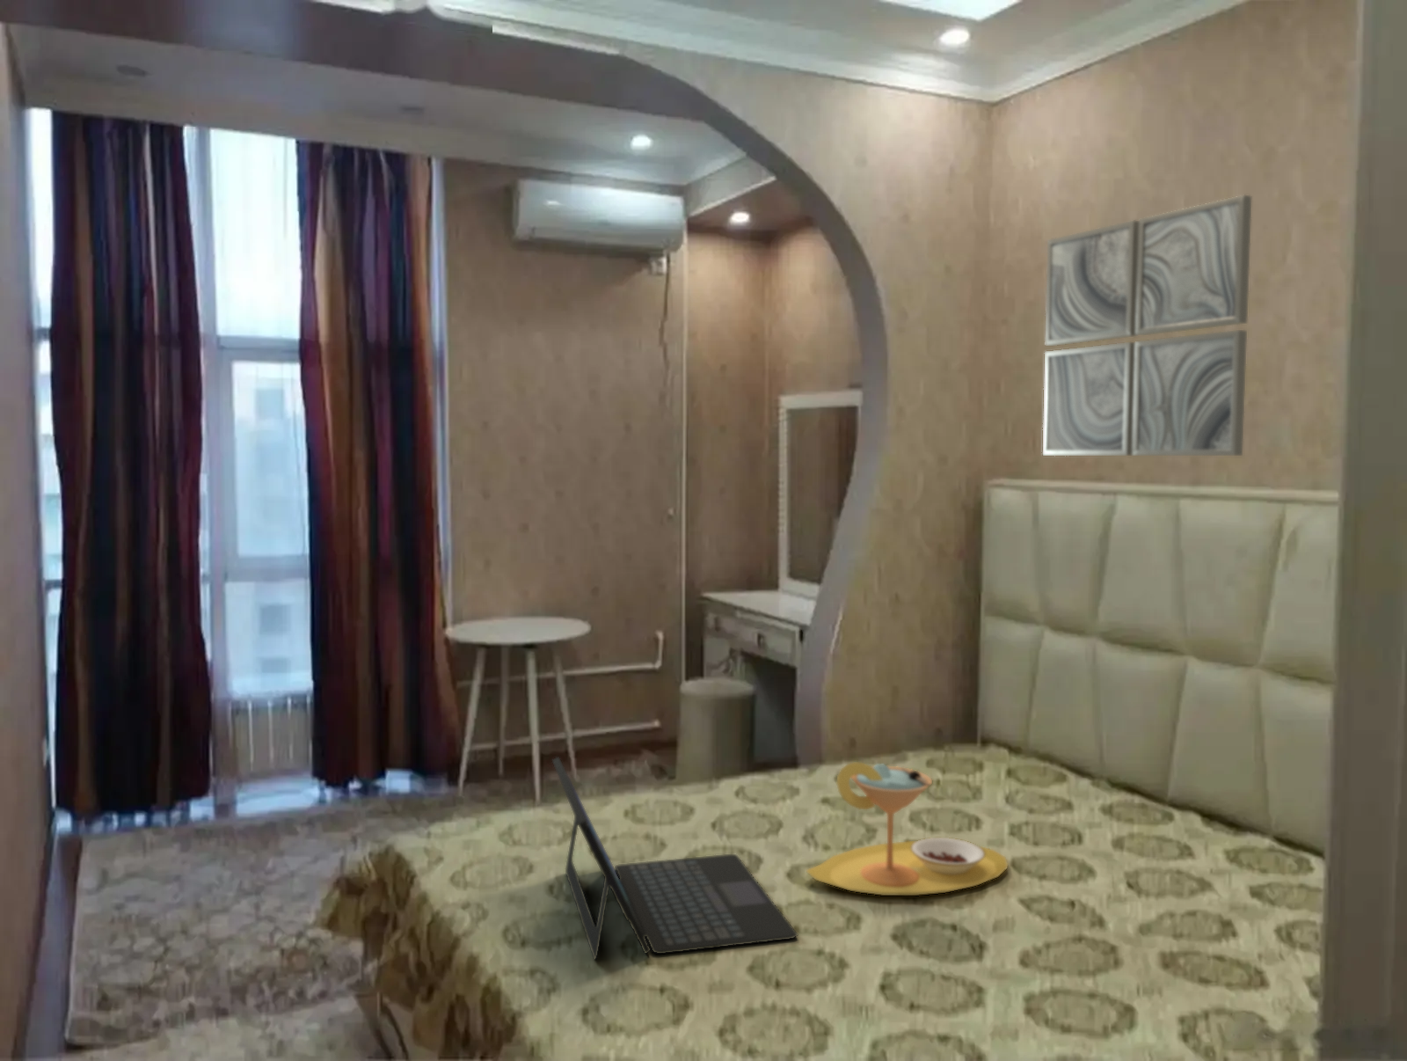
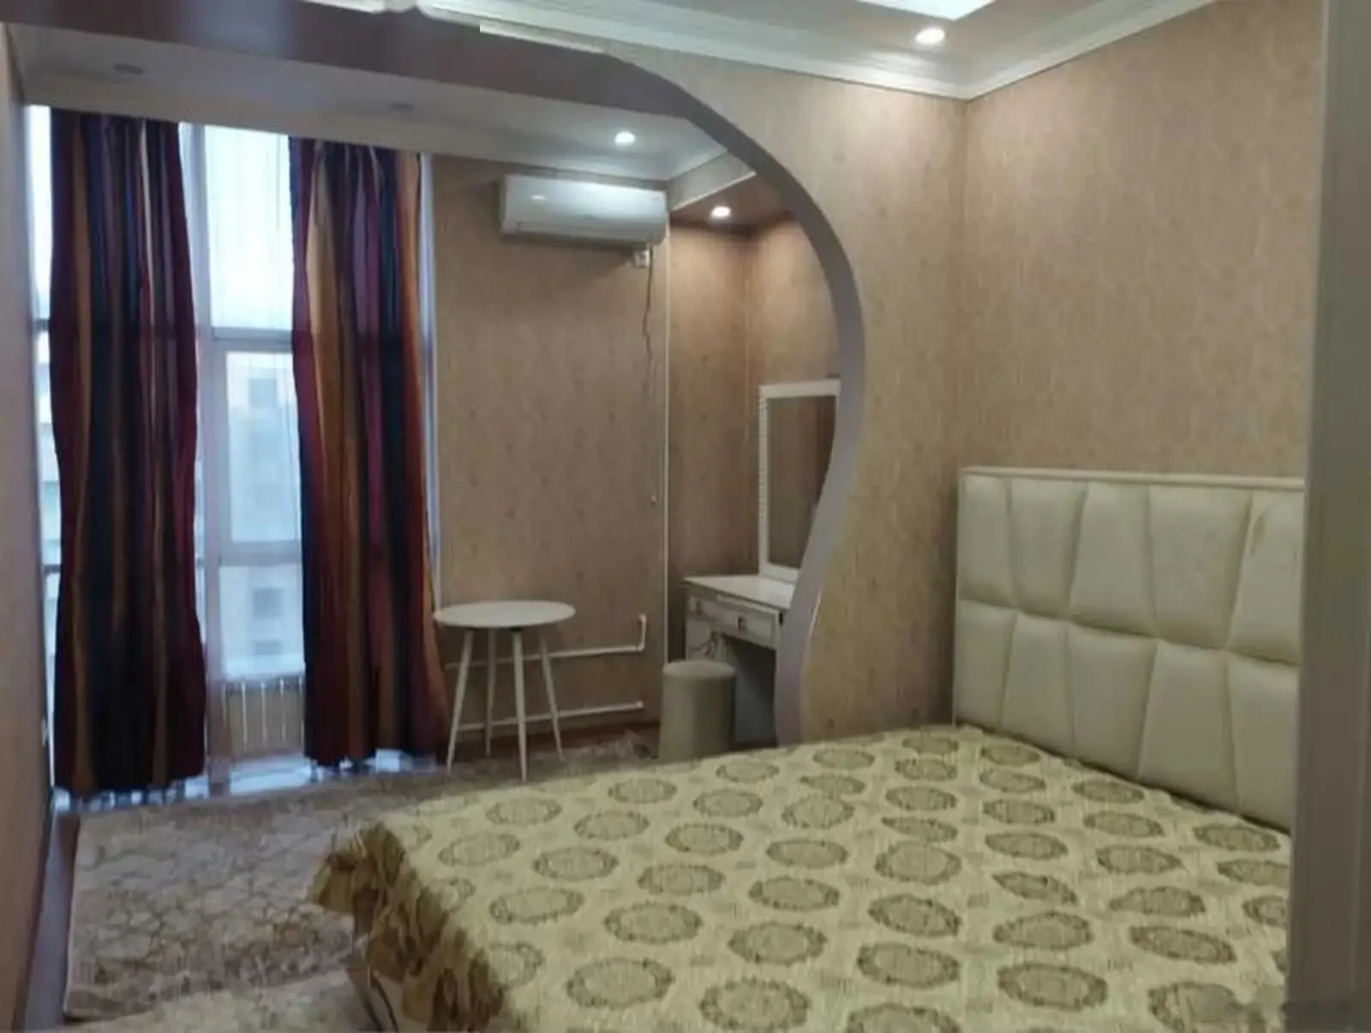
- laptop [551,756,799,961]
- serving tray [805,761,1008,896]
- wall art [1042,194,1252,457]
